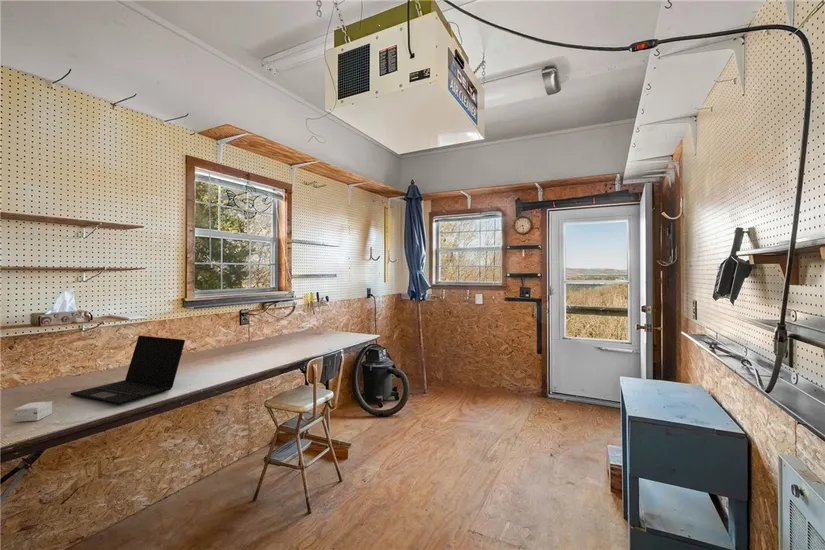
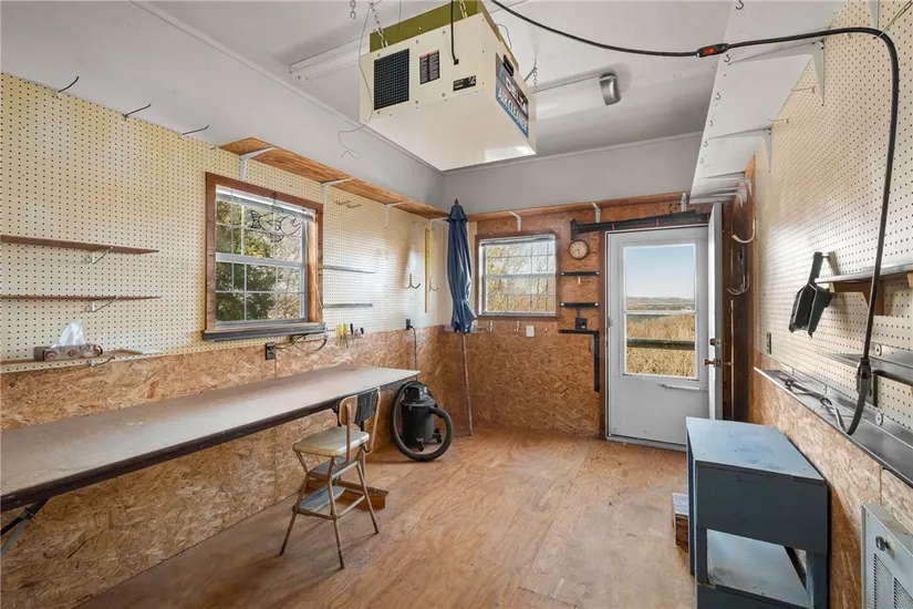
- small box [13,400,53,423]
- laptop [70,335,186,406]
